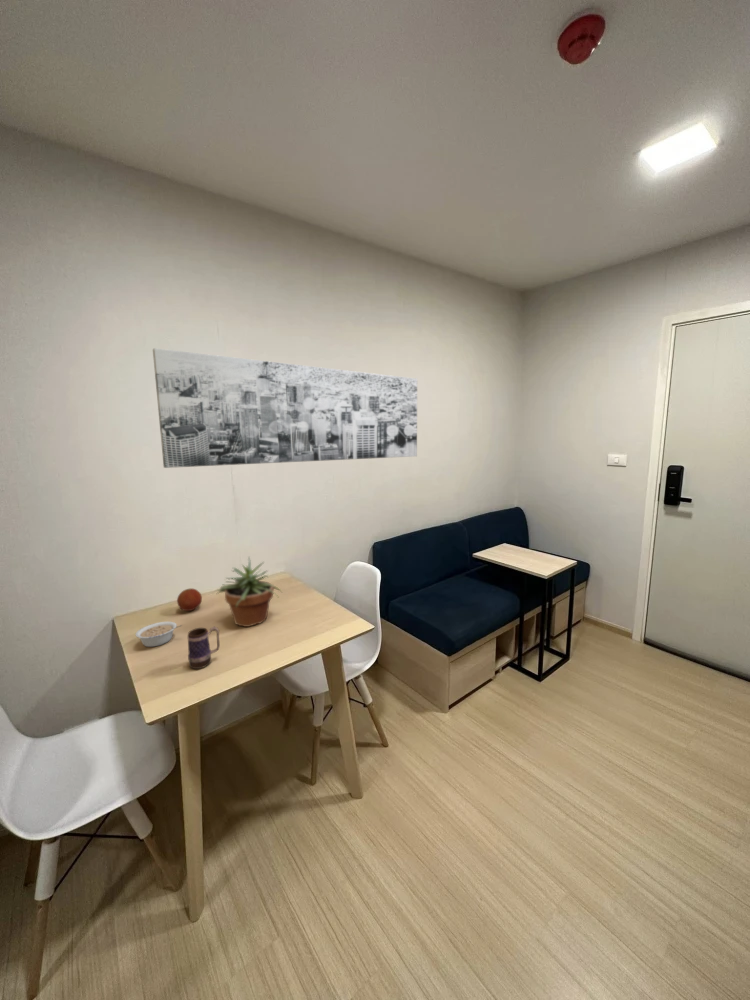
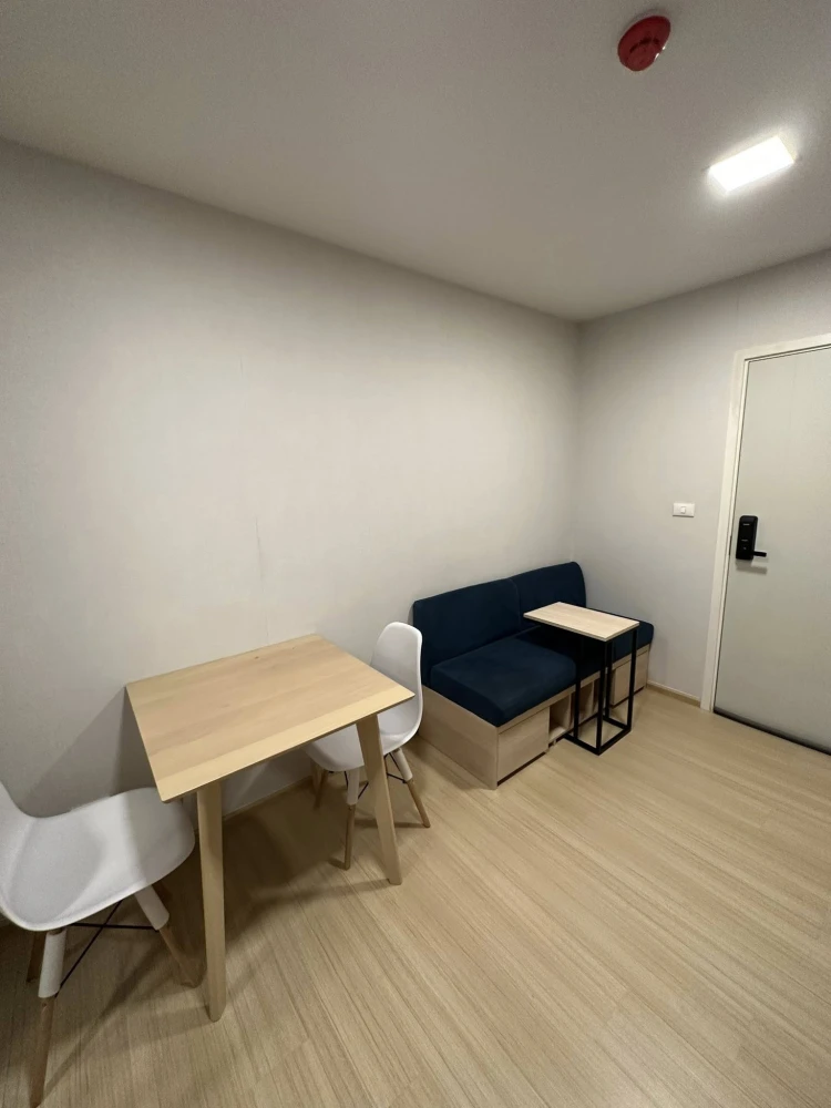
- potted plant [215,556,283,628]
- legume [135,621,183,648]
- wall art [152,347,418,469]
- fruit [176,587,203,612]
- mug [187,626,221,670]
